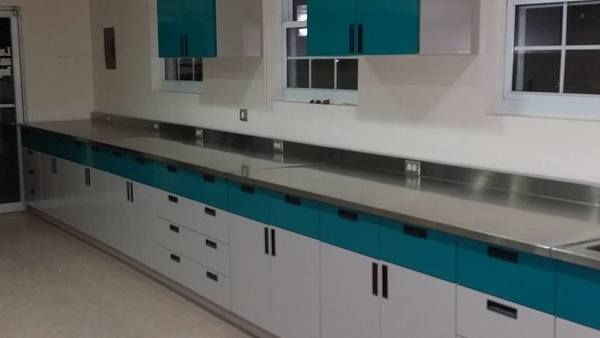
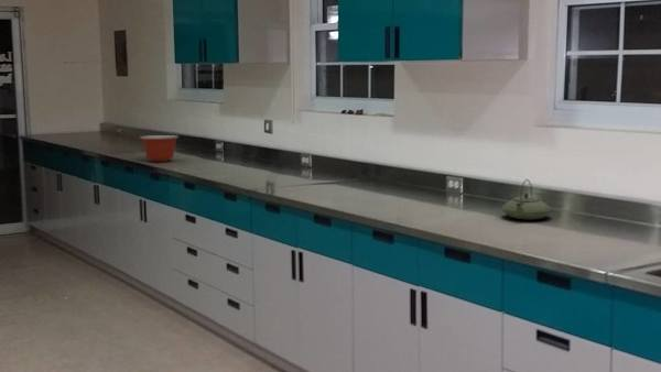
+ mixing bowl [139,134,180,163]
+ teapot [500,178,552,221]
